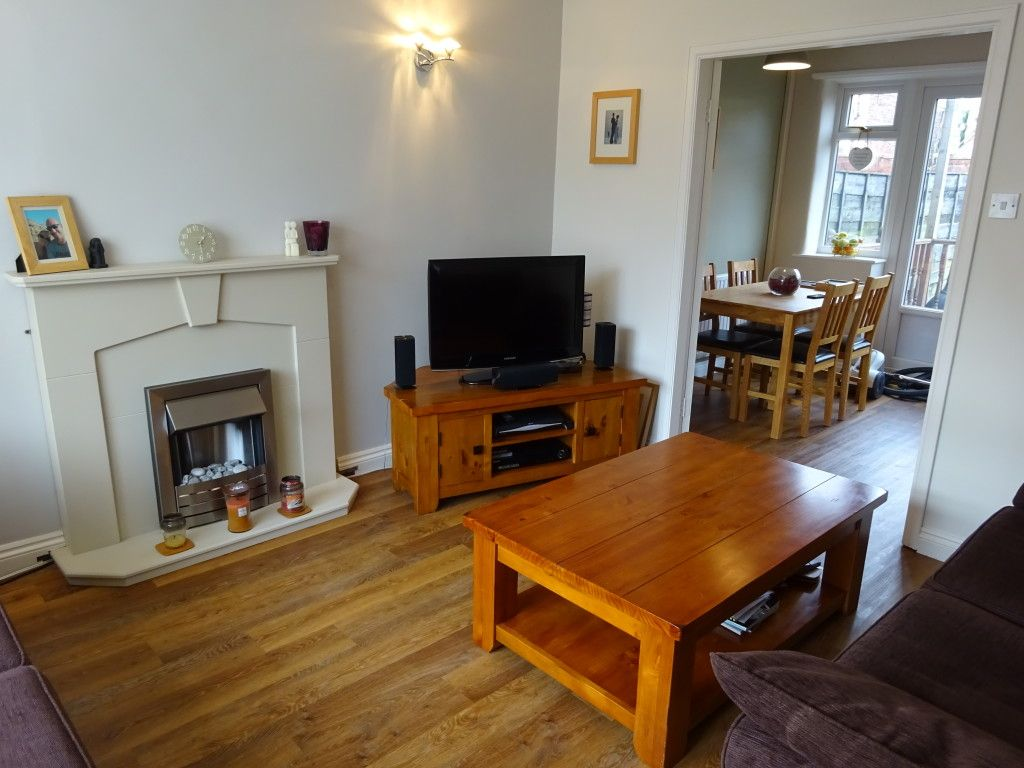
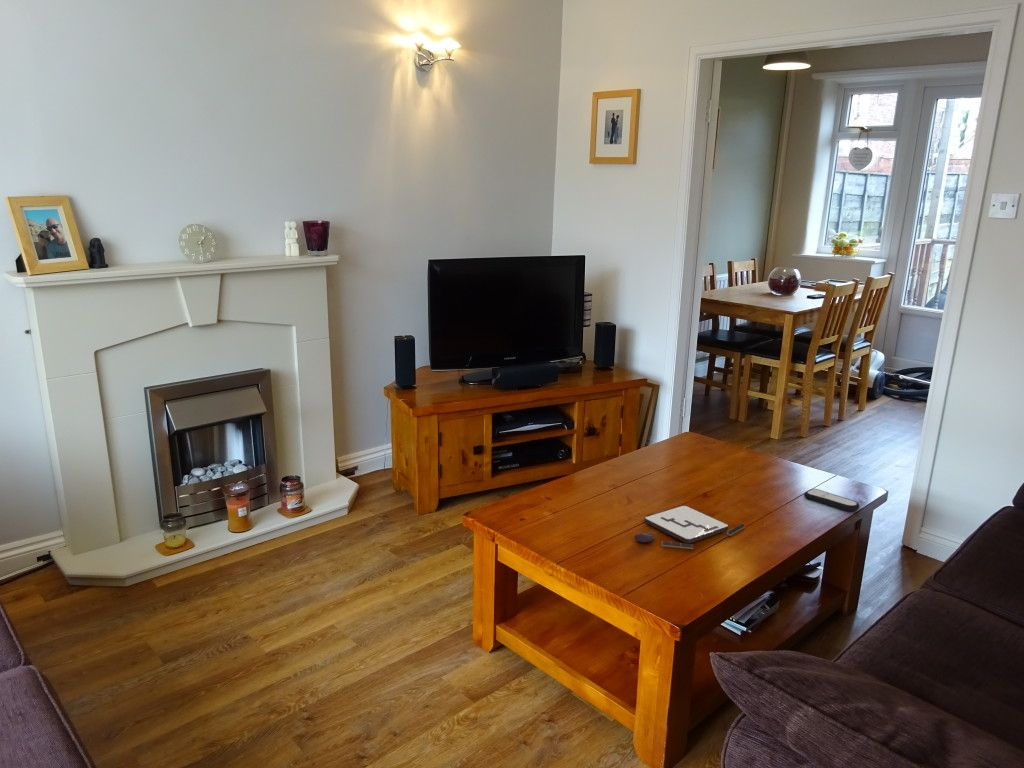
+ board game [633,504,746,550]
+ remote control [803,488,860,512]
